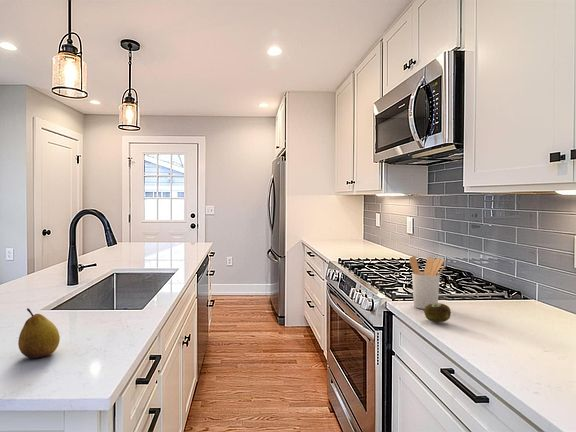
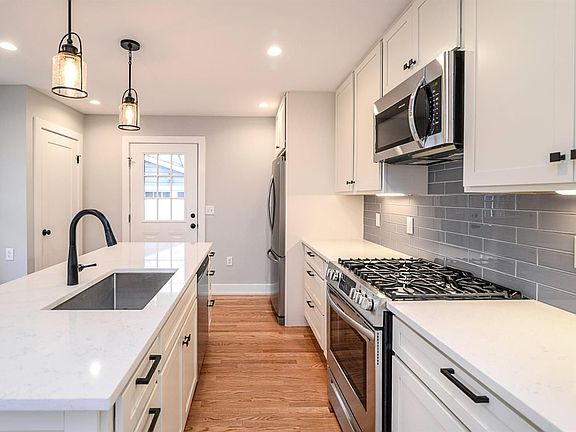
- utensil holder [408,255,446,310]
- fruit [423,302,452,323]
- fruit [17,307,61,359]
